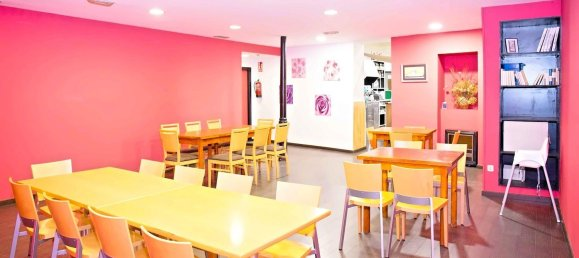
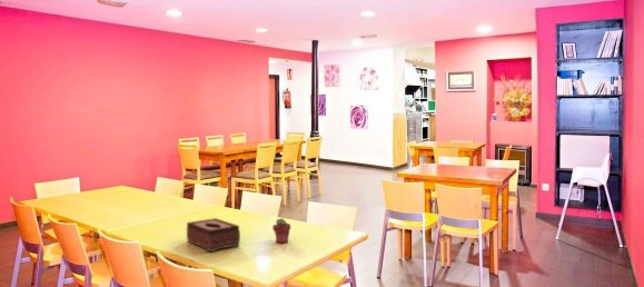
+ potted succulent [271,217,291,244]
+ tissue box [186,217,241,253]
